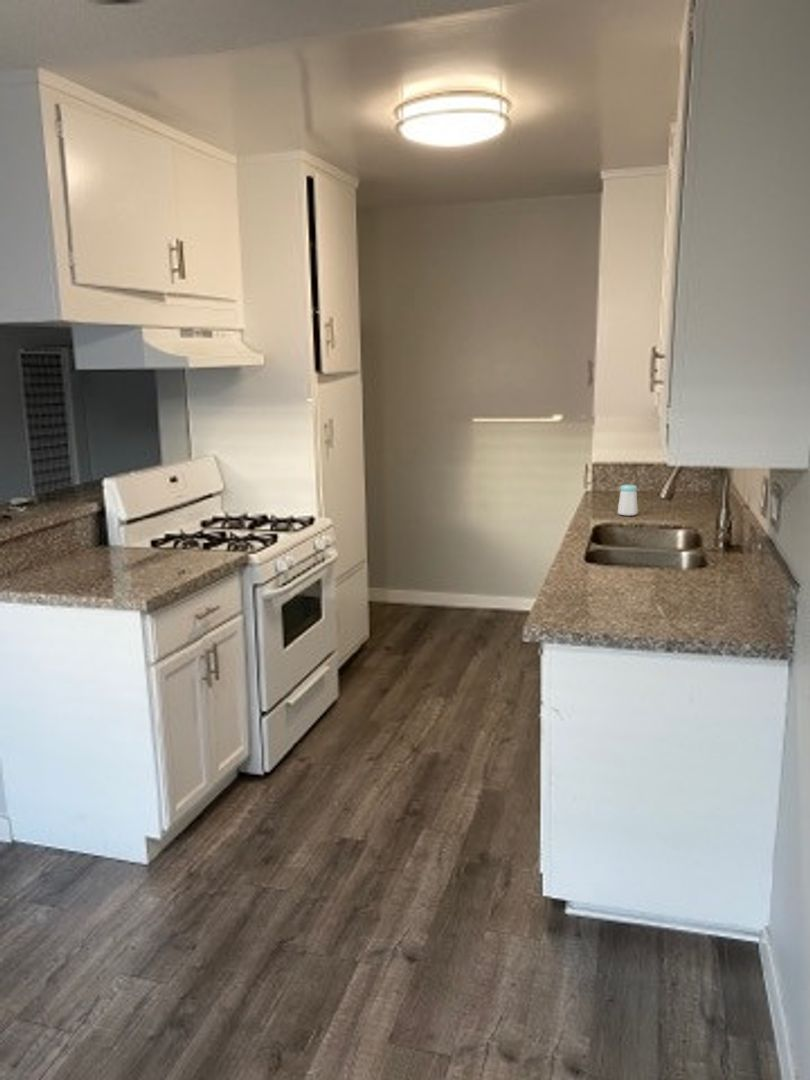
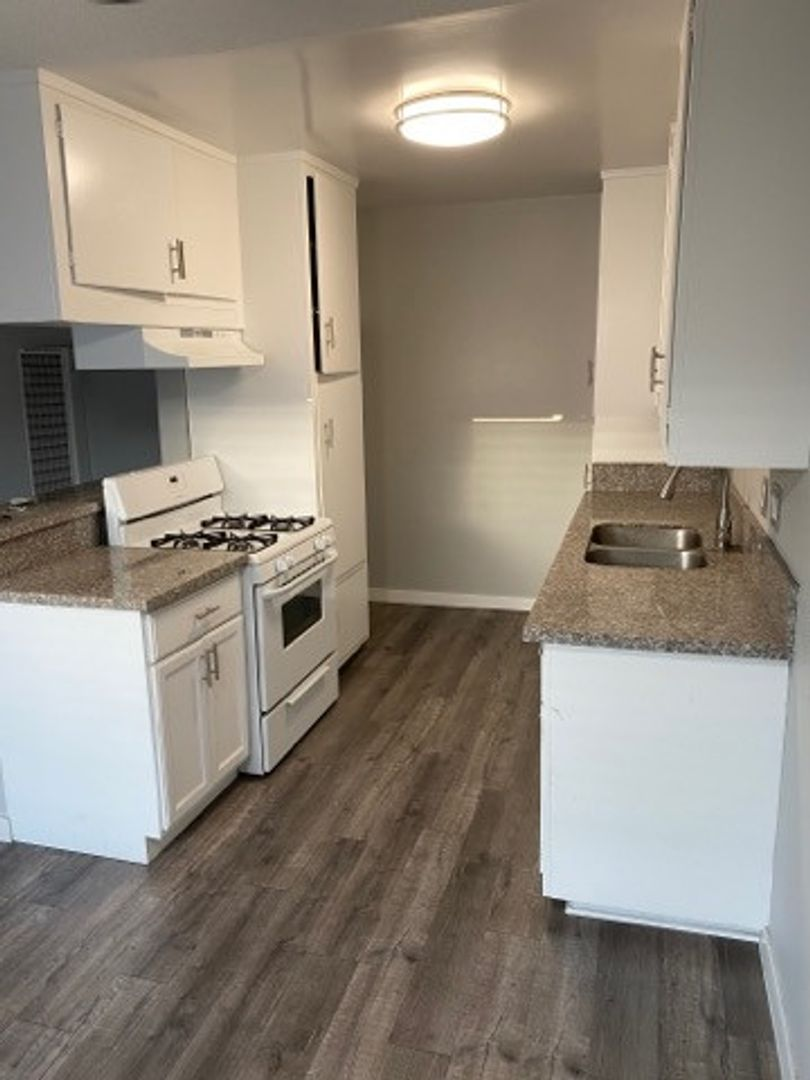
- salt shaker [617,484,639,517]
